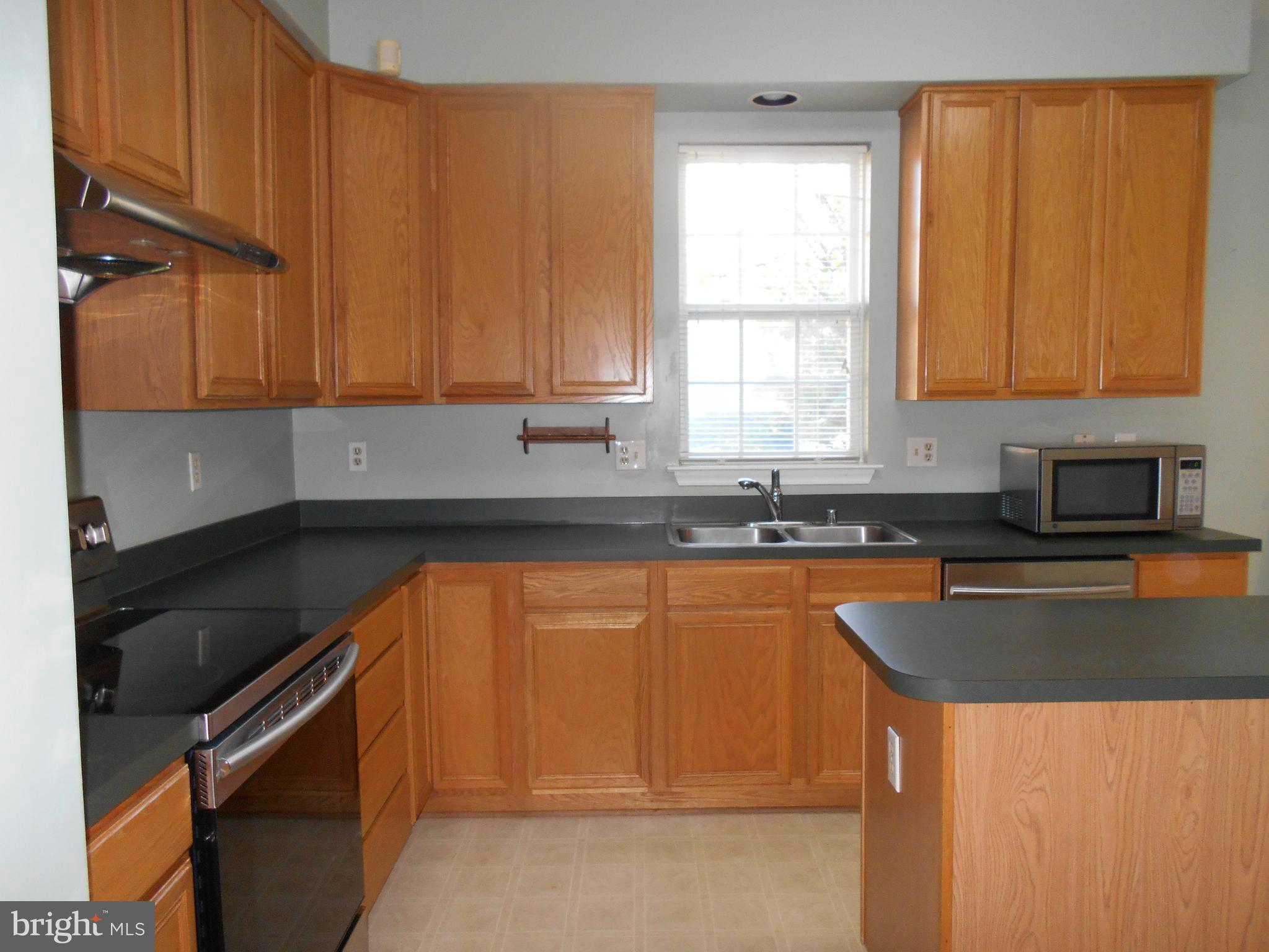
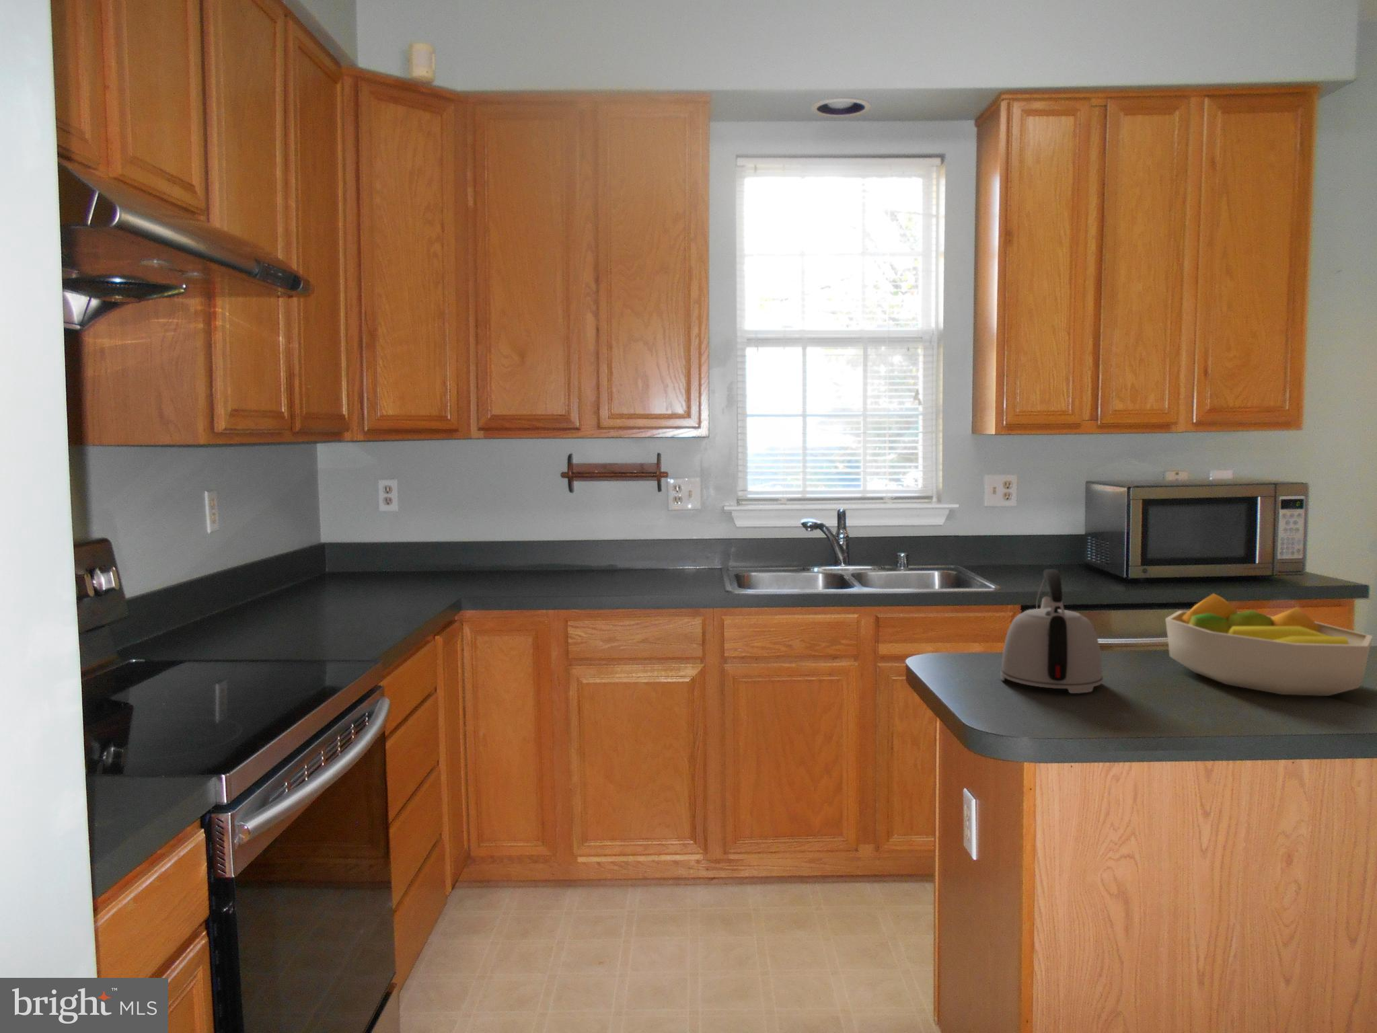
+ fruit bowl [1164,592,1373,697]
+ kettle [999,569,1104,694]
